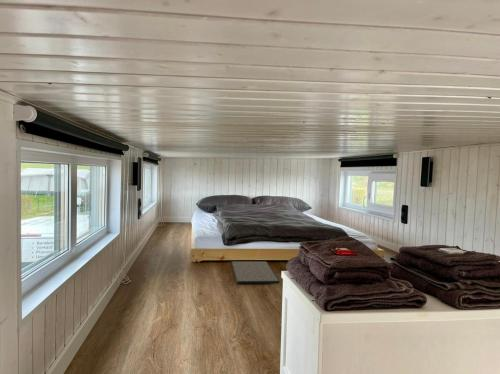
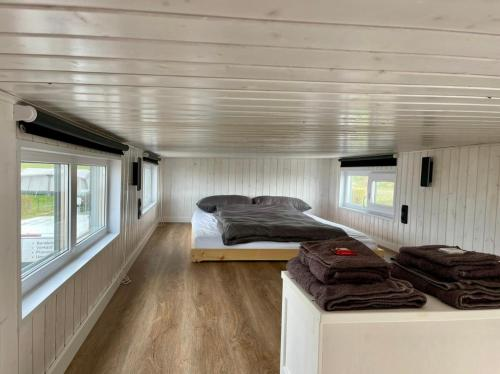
- doormat [231,260,280,285]
